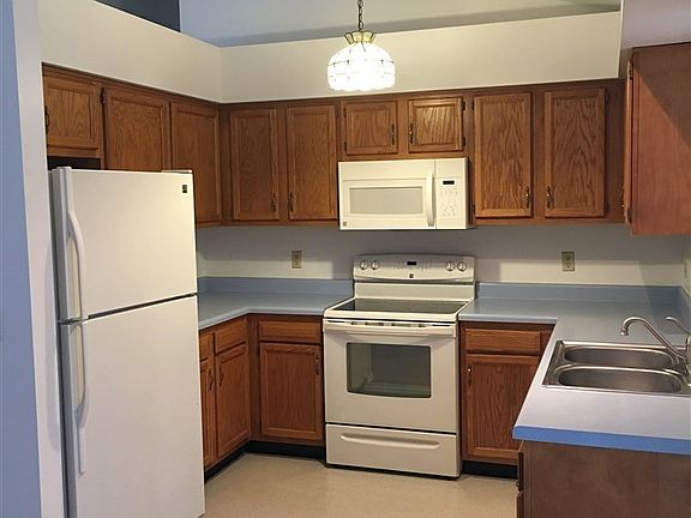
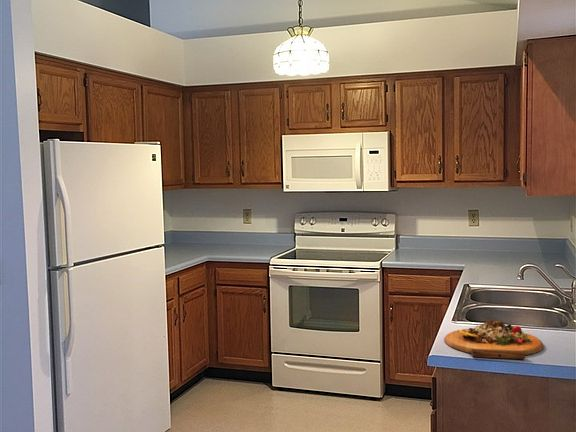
+ cutting board [444,319,545,360]
